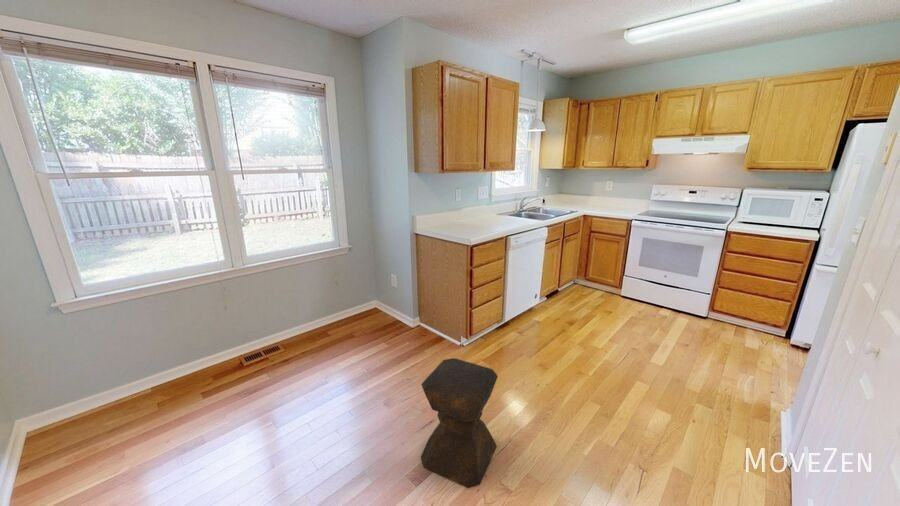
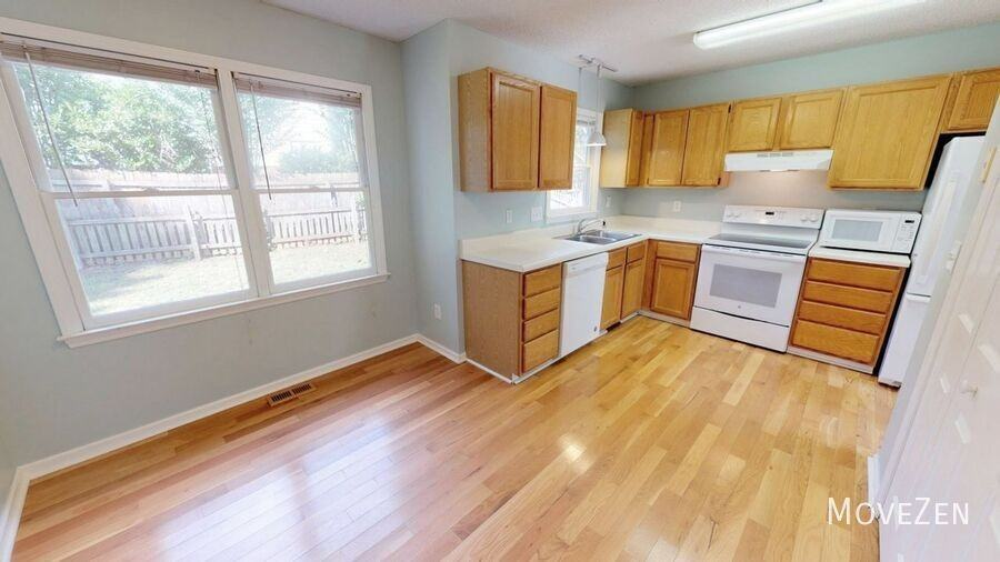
- stool [420,357,499,489]
